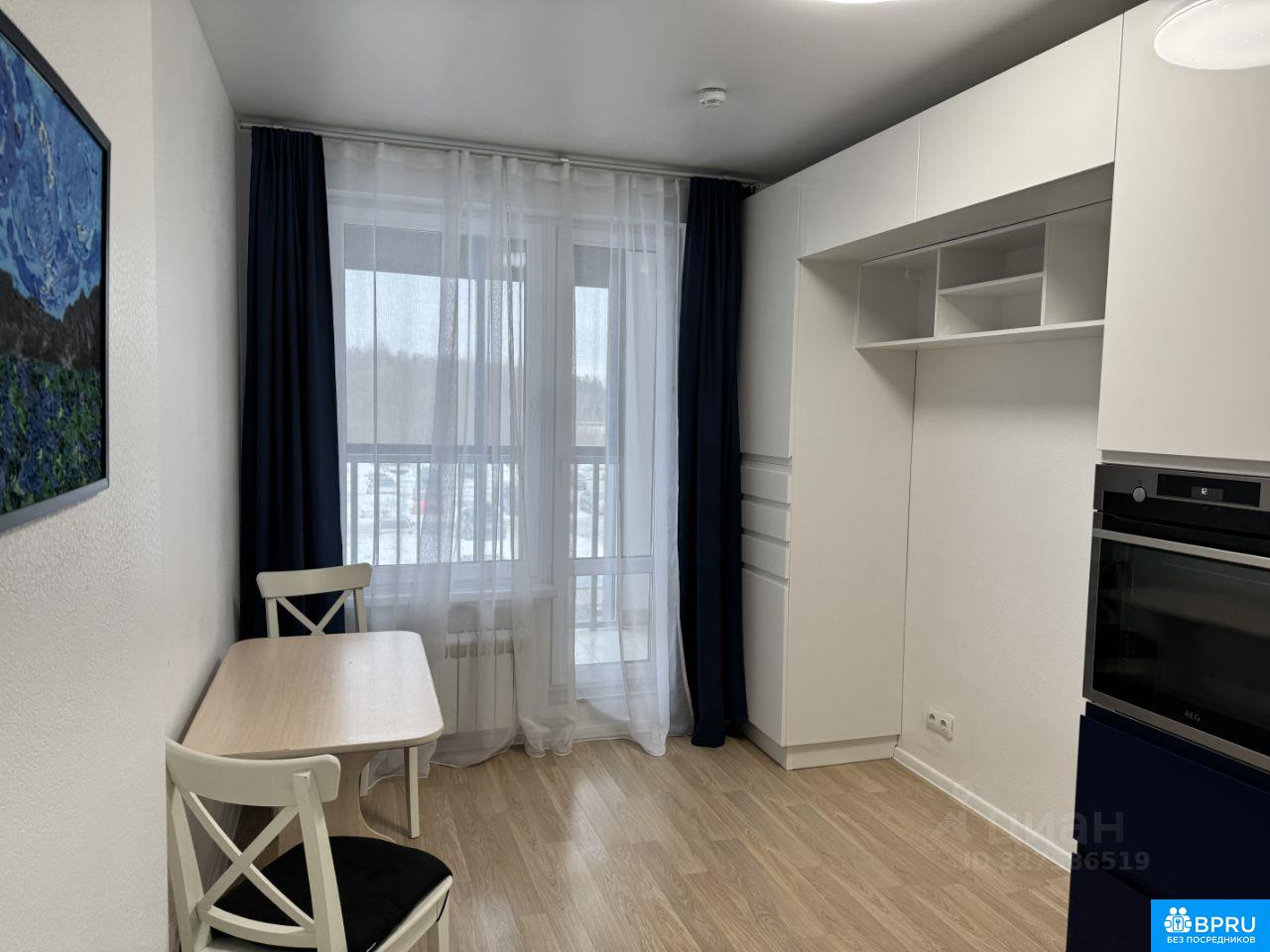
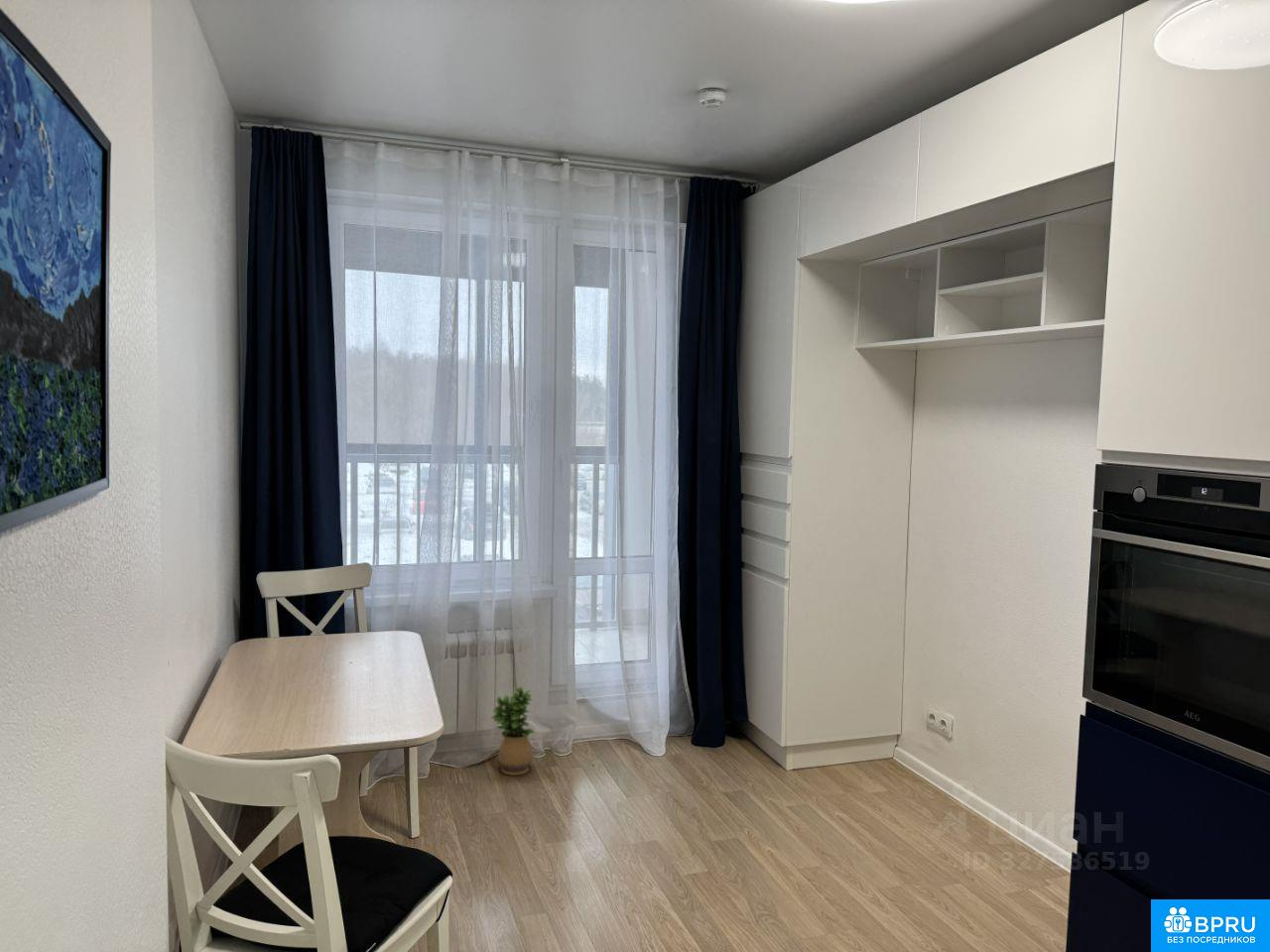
+ potted plant [490,685,536,776]
